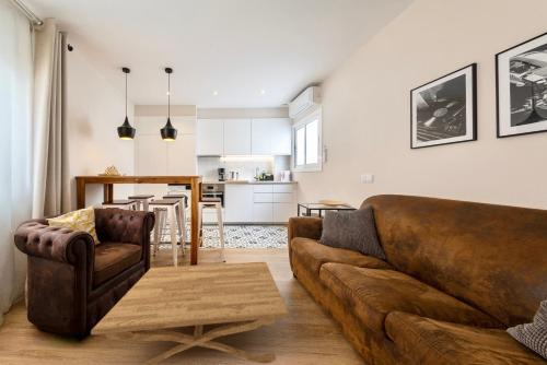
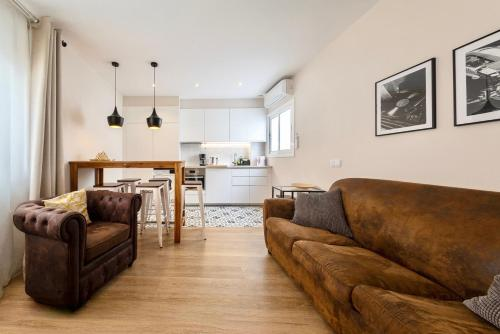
- coffee table [90,261,290,365]
